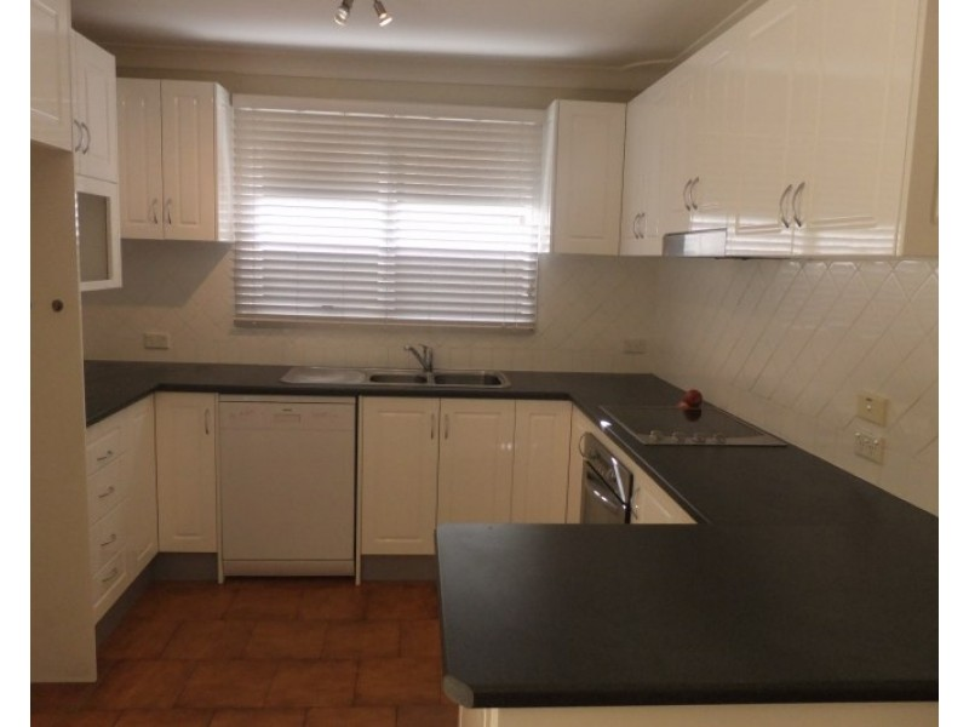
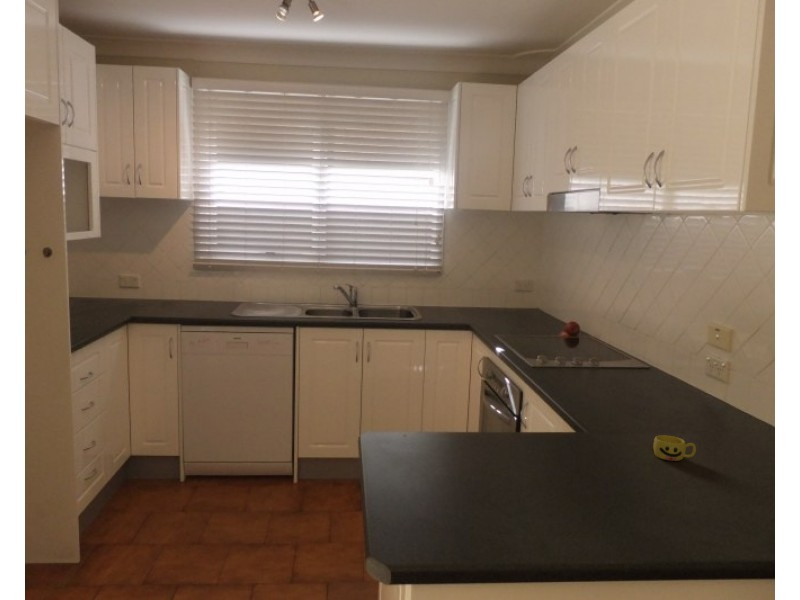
+ cup [652,434,697,462]
